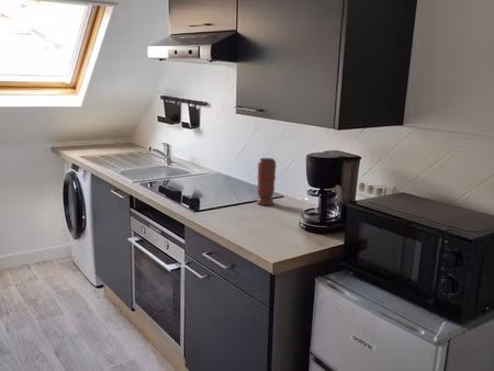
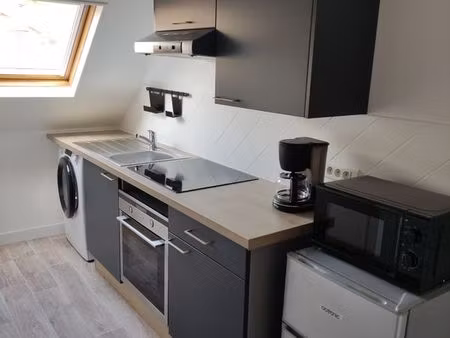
- spice grinder [256,157,278,206]
